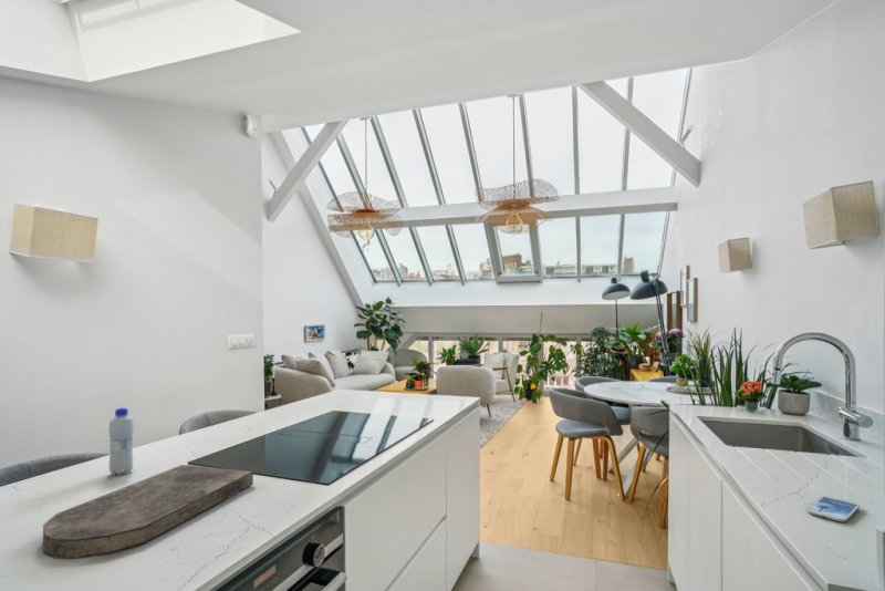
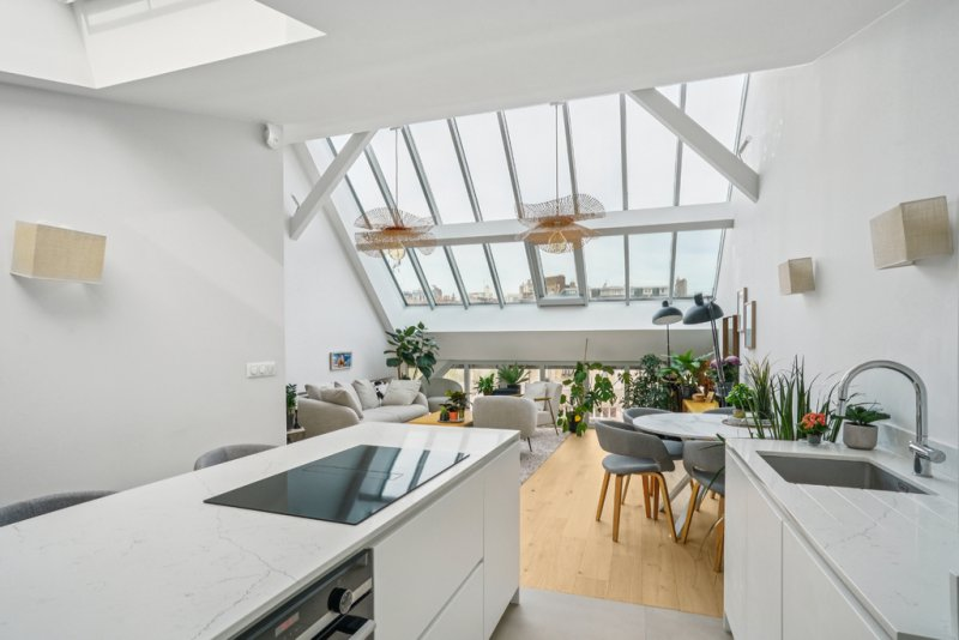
- smartphone [805,495,861,522]
- bottle [107,407,135,476]
- cutting board [42,464,254,560]
